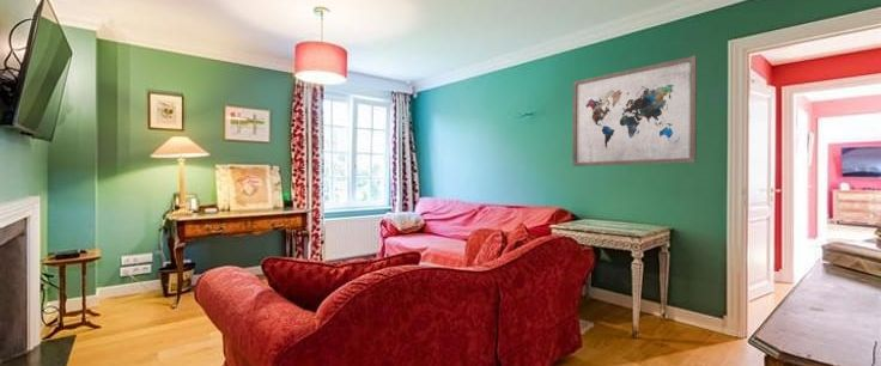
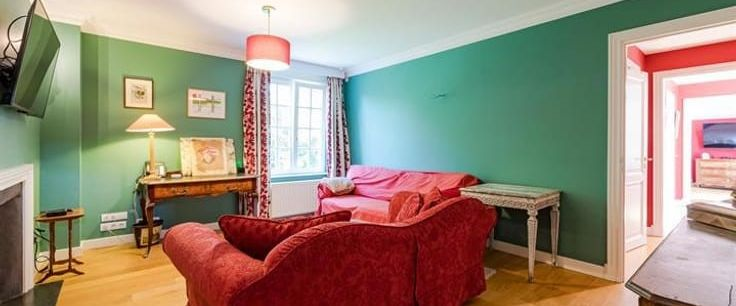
- wall art [572,55,698,167]
